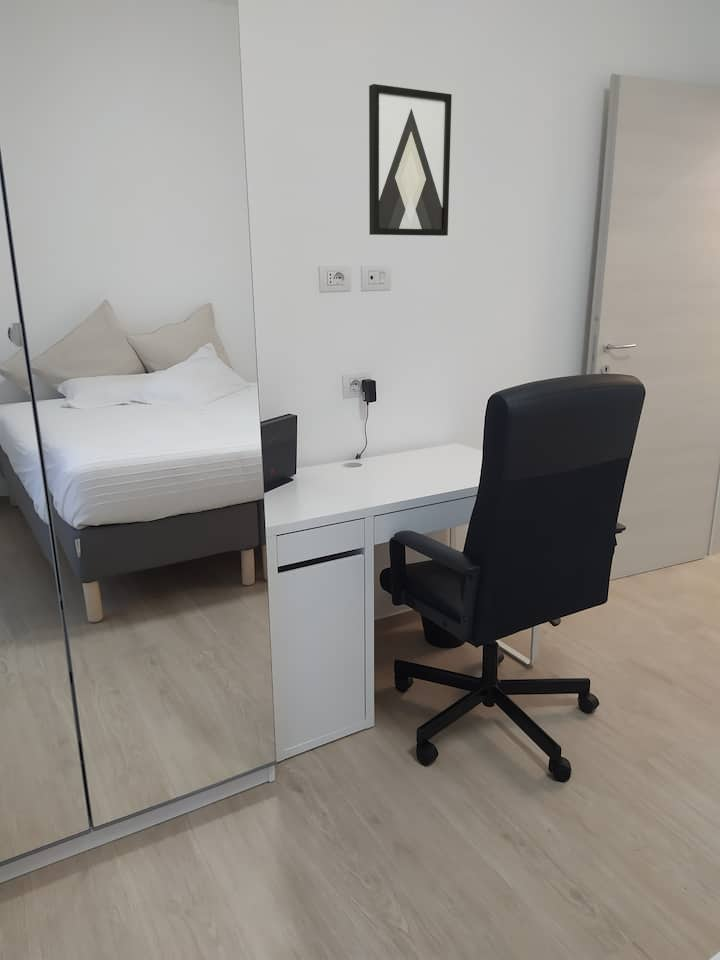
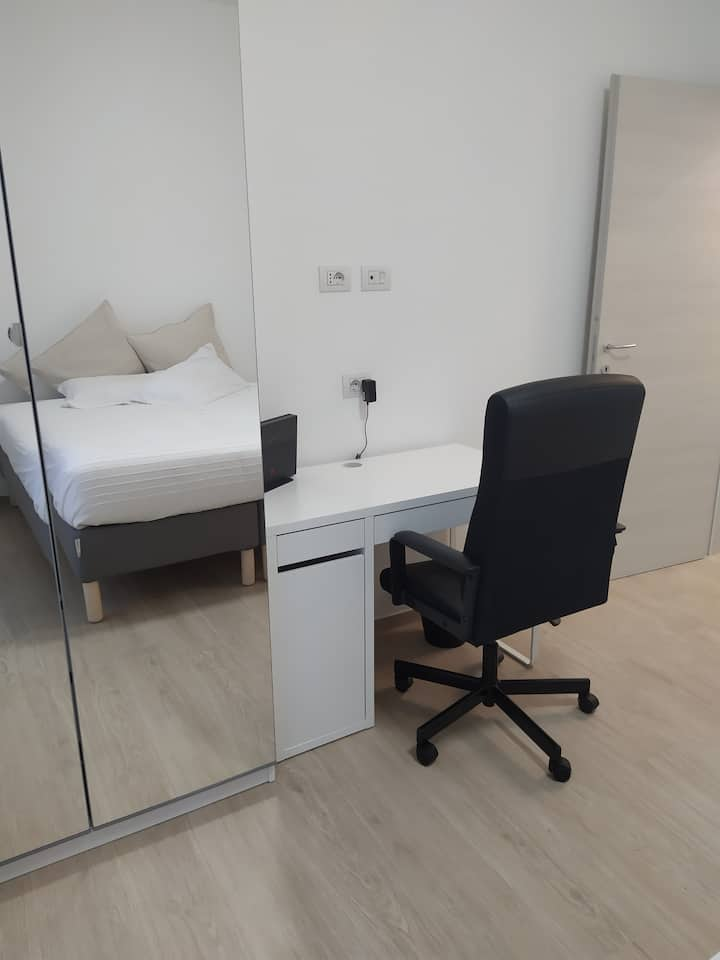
- wall art [368,83,453,237]
